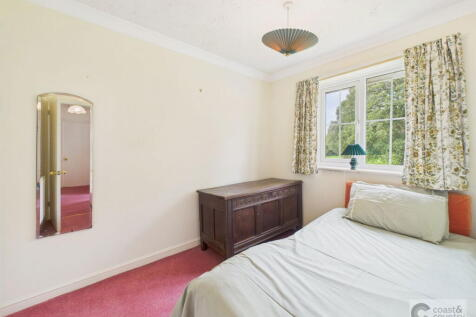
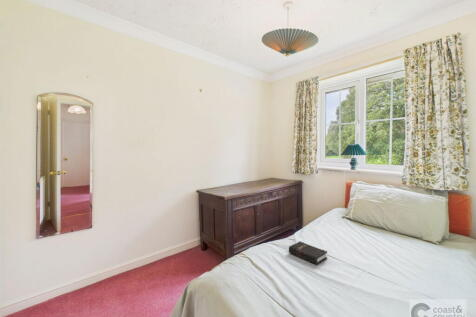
+ hardback book [288,240,328,266]
